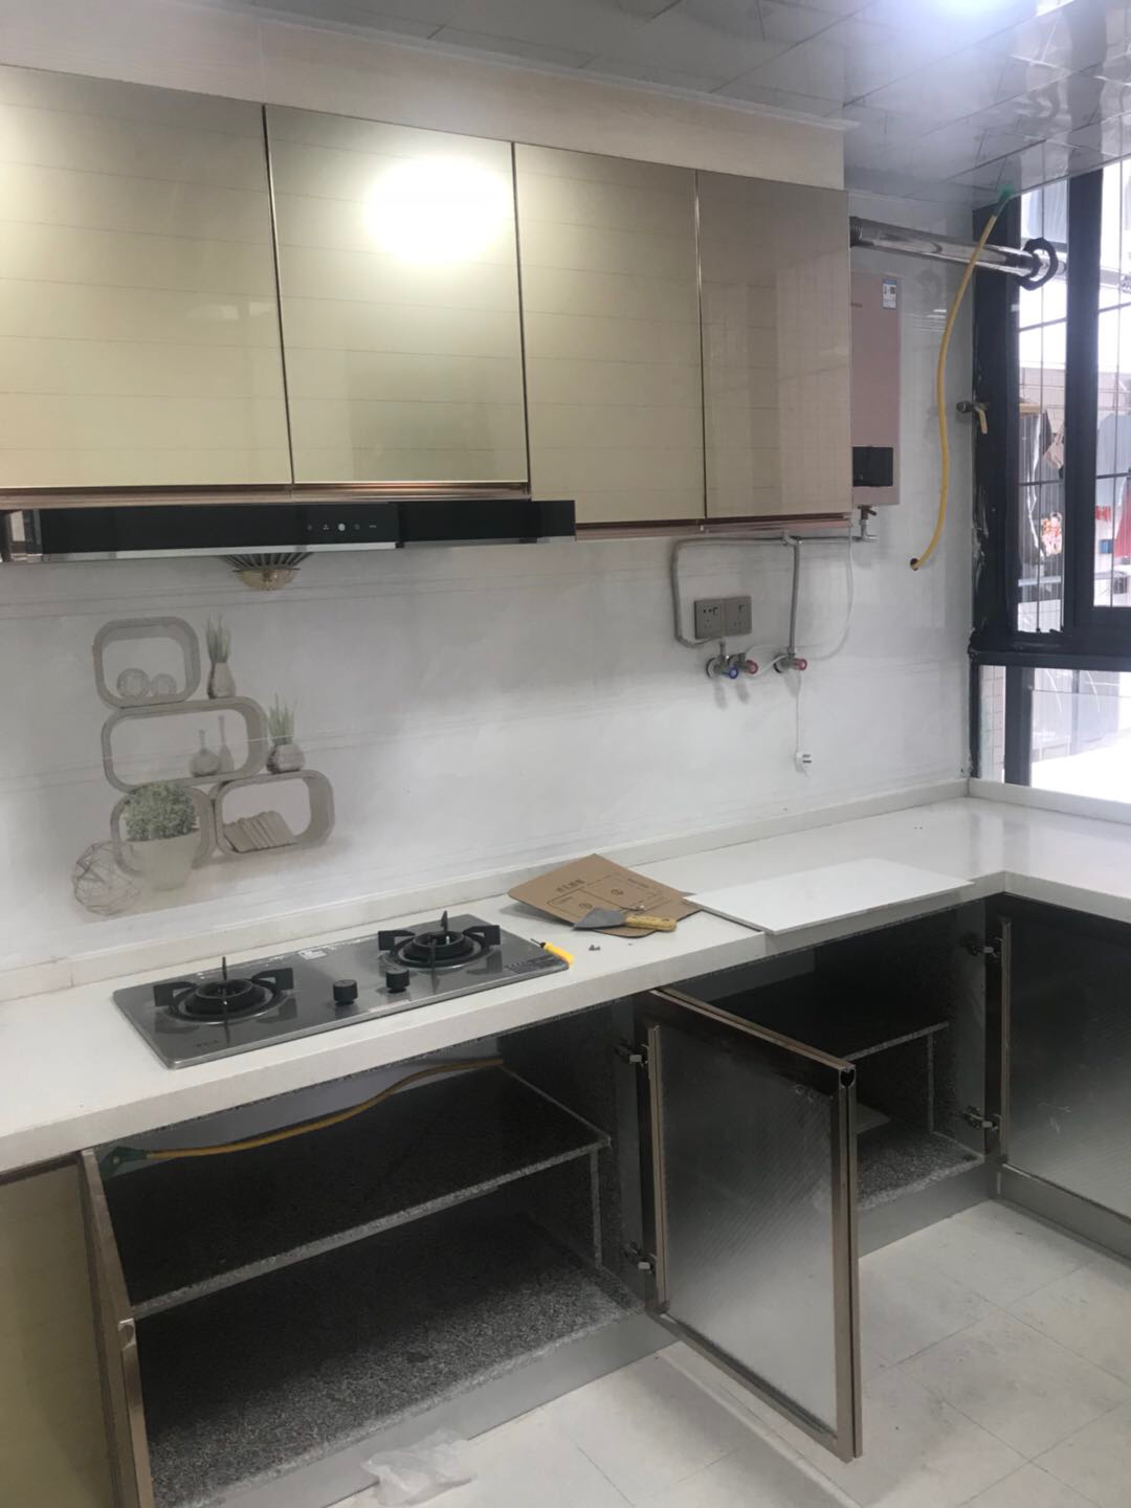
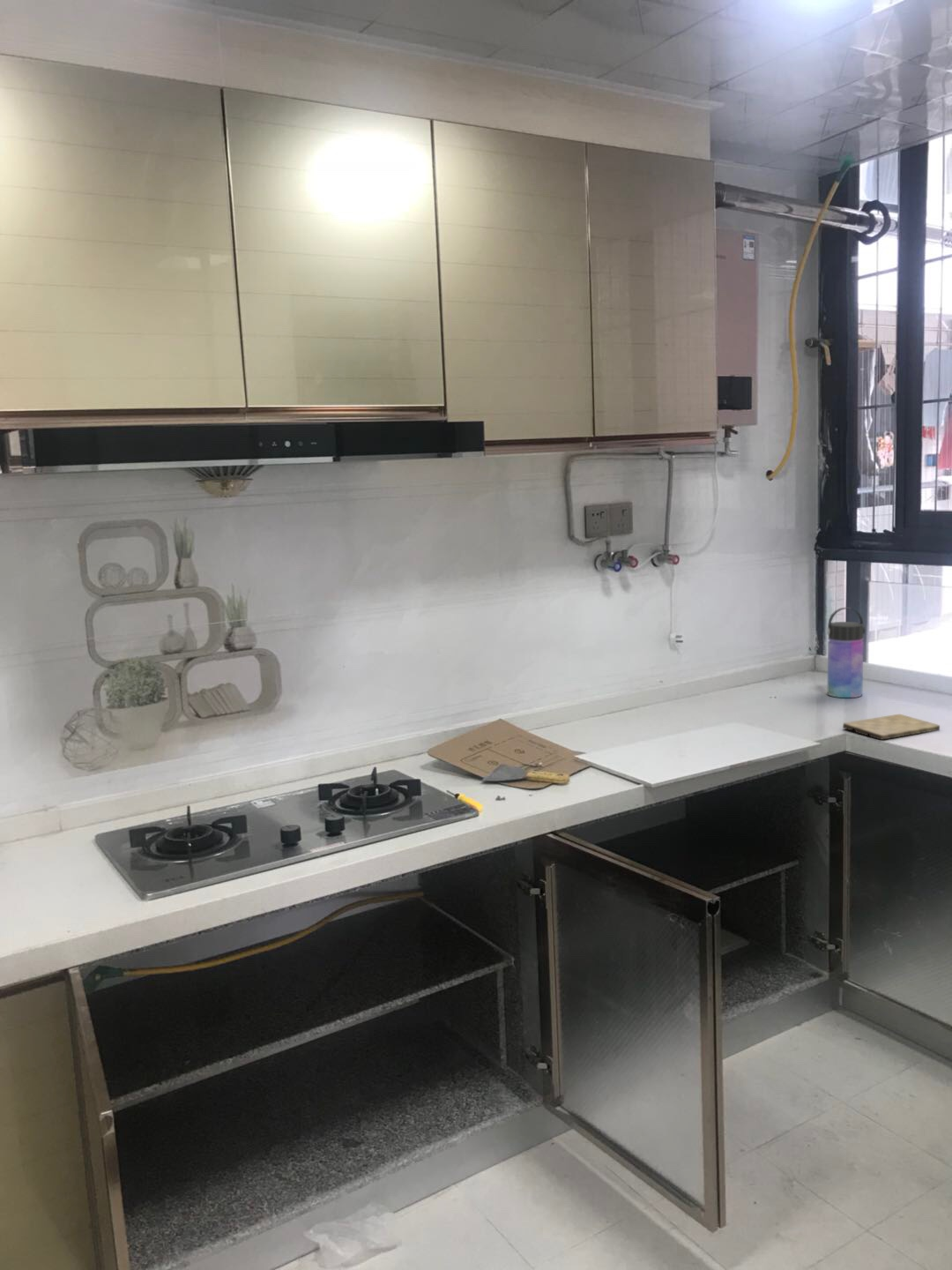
+ water bottle [826,607,866,699]
+ cutting board [842,713,941,741]
